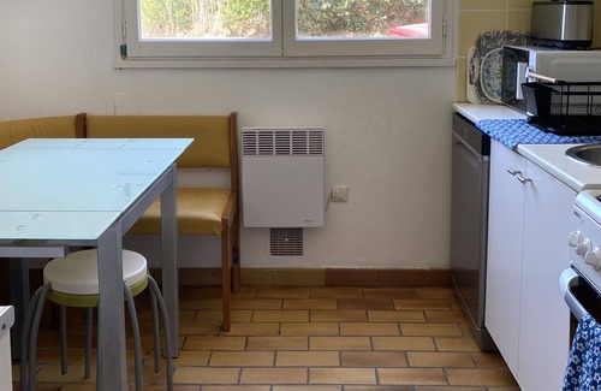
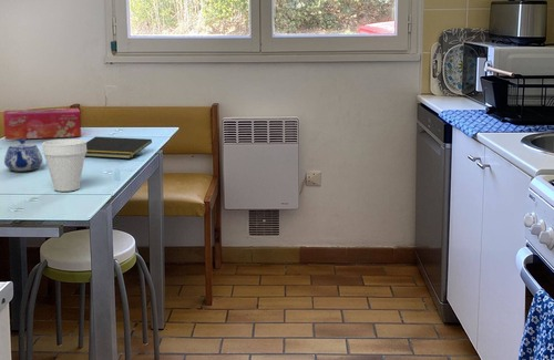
+ cup [41,138,88,193]
+ teapot [3,138,44,172]
+ notepad [85,135,153,160]
+ tissue box [2,107,82,141]
